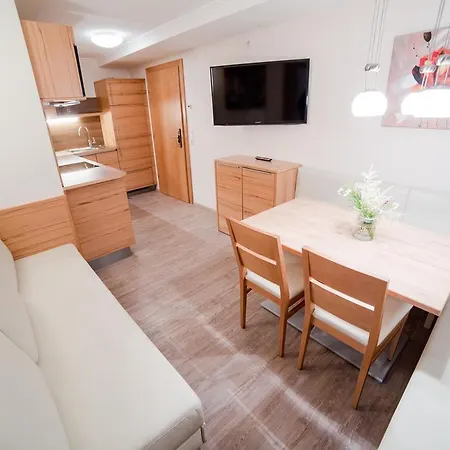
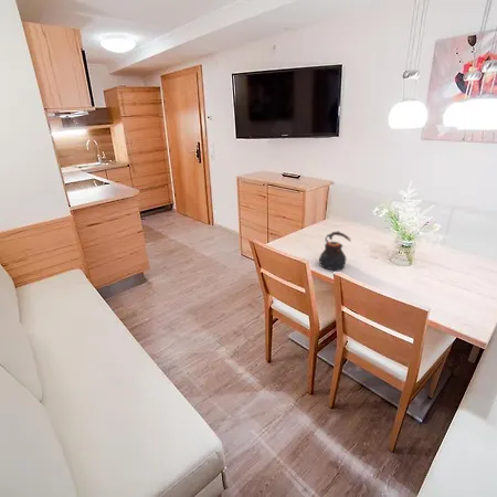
+ teapot [318,231,352,272]
